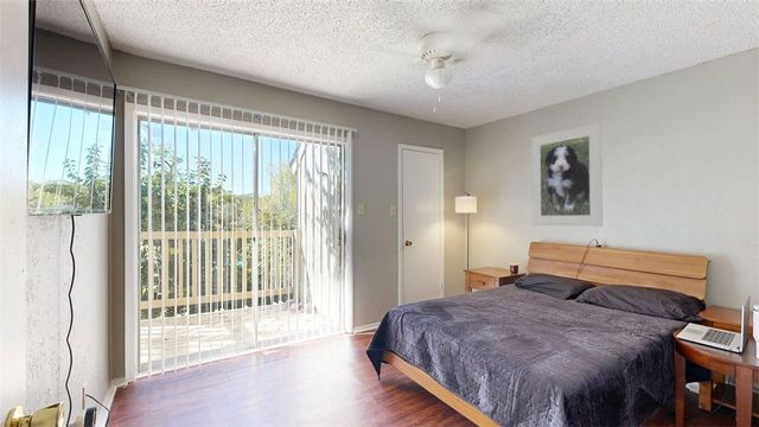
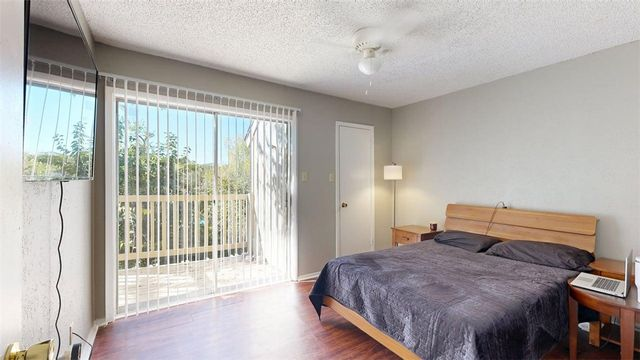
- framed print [530,122,604,228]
